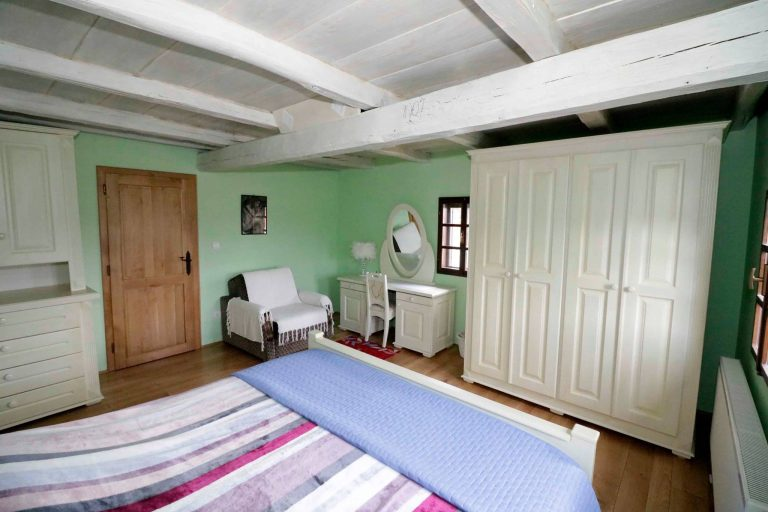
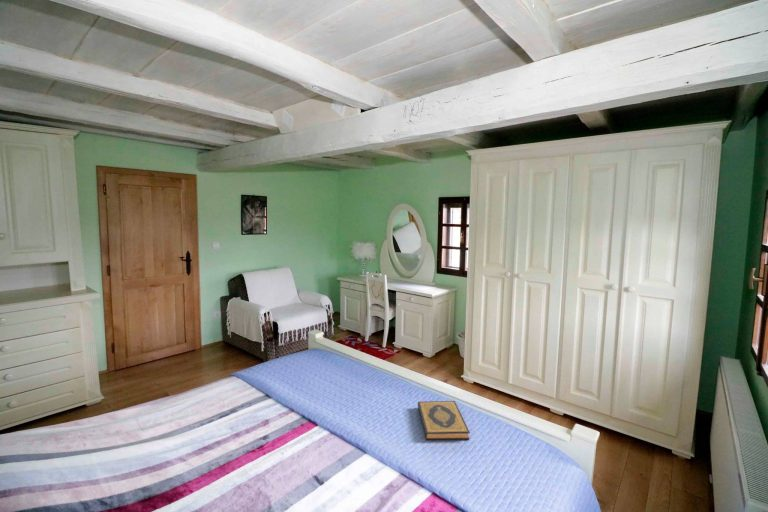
+ hardback book [417,400,471,441]
